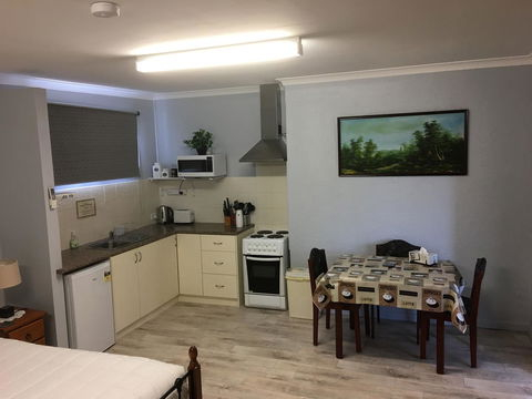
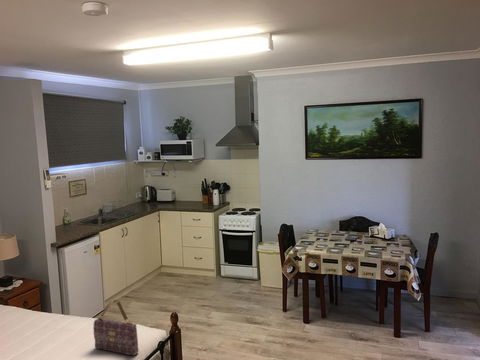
+ handbag [93,299,140,356]
